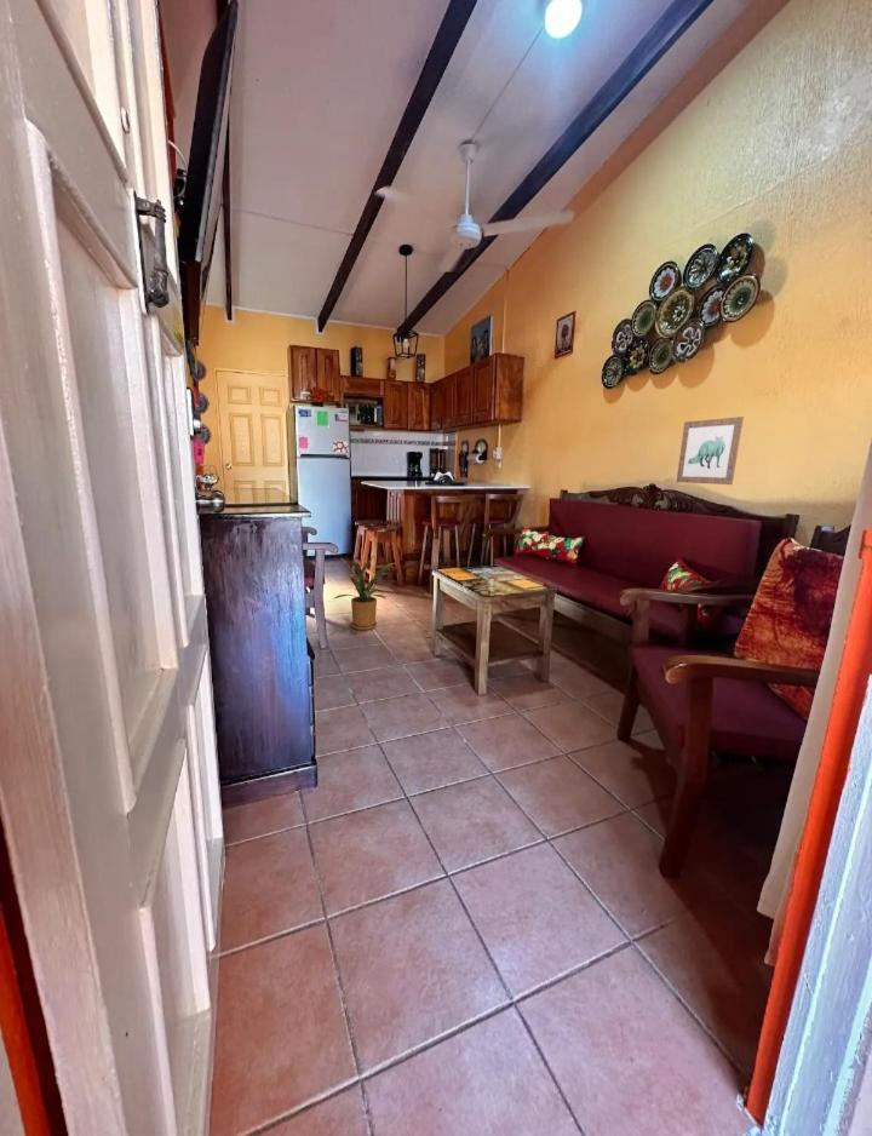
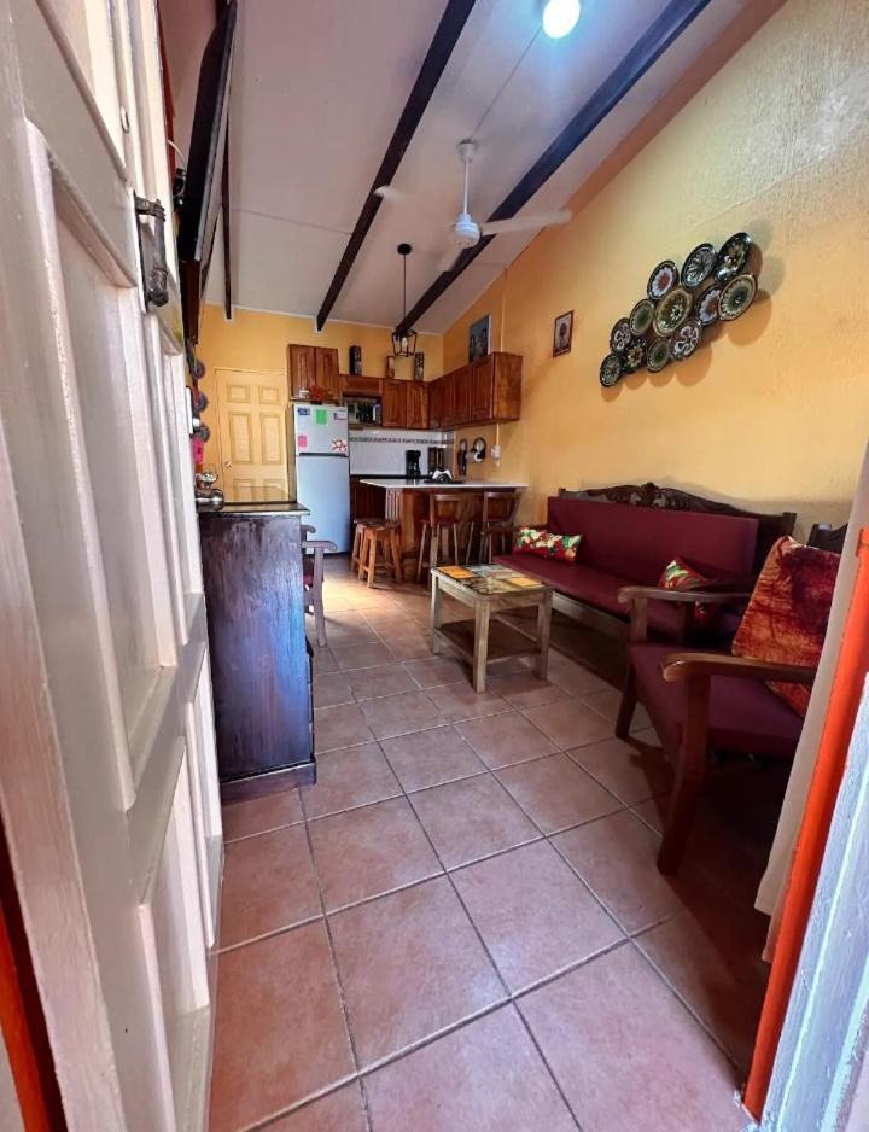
- house plant [332,557,396,631]
- wall art [675,415,745,486]
